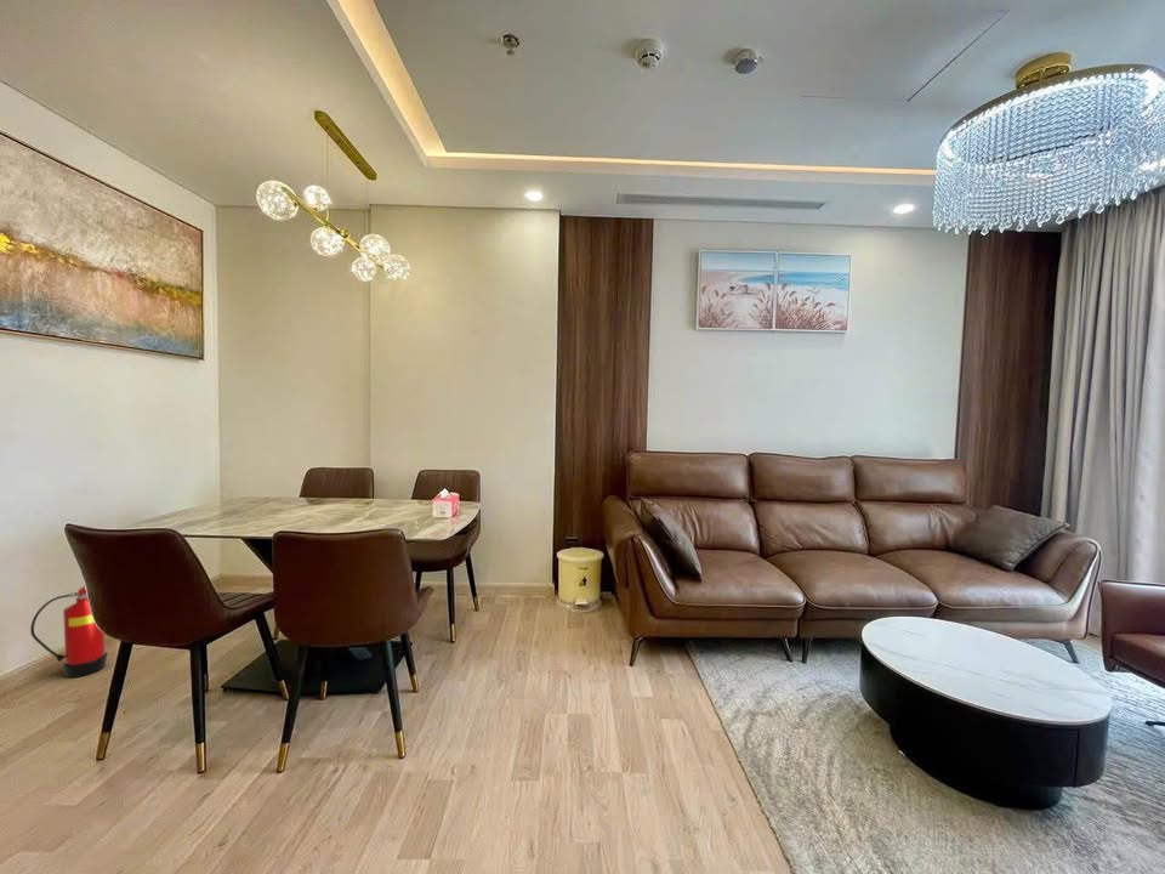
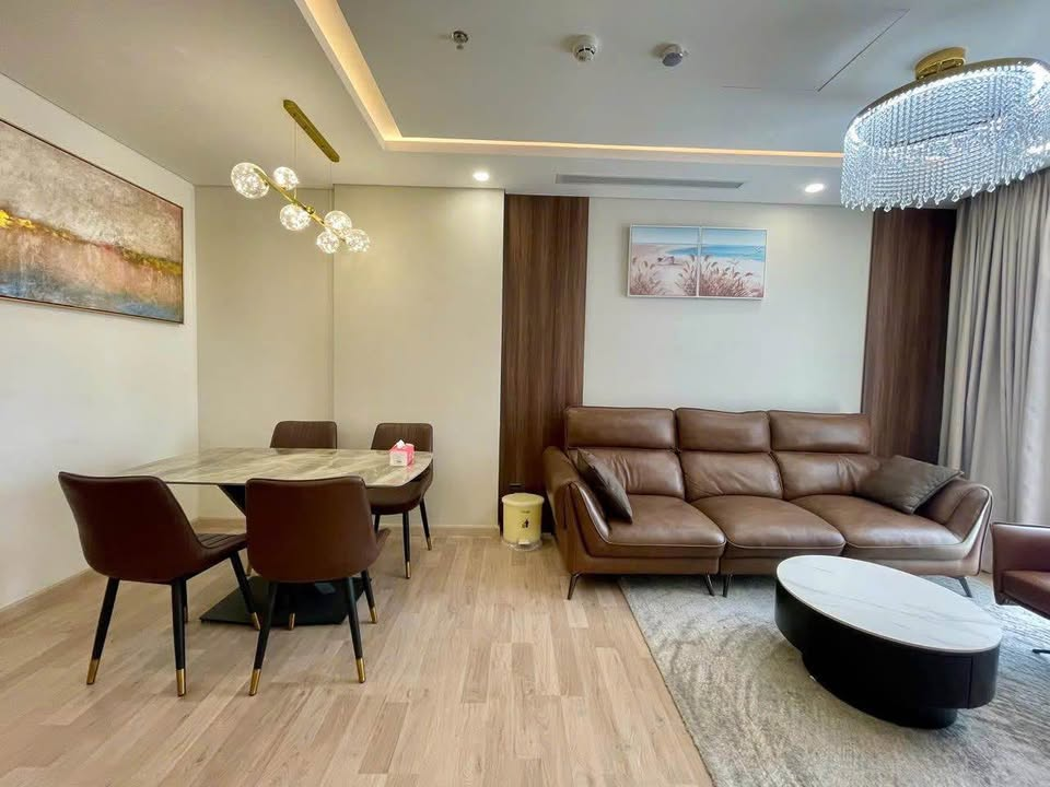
- fire extinguisher [29,585,109,679]
